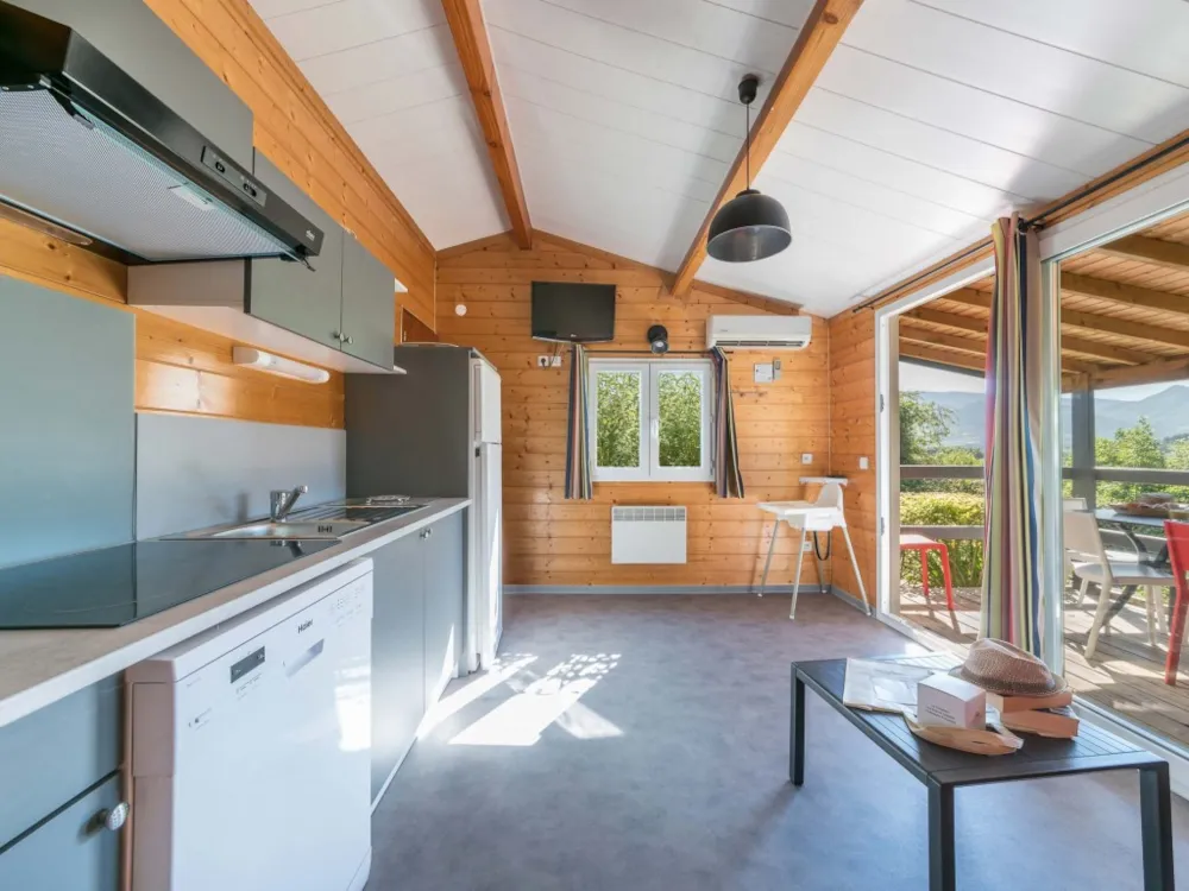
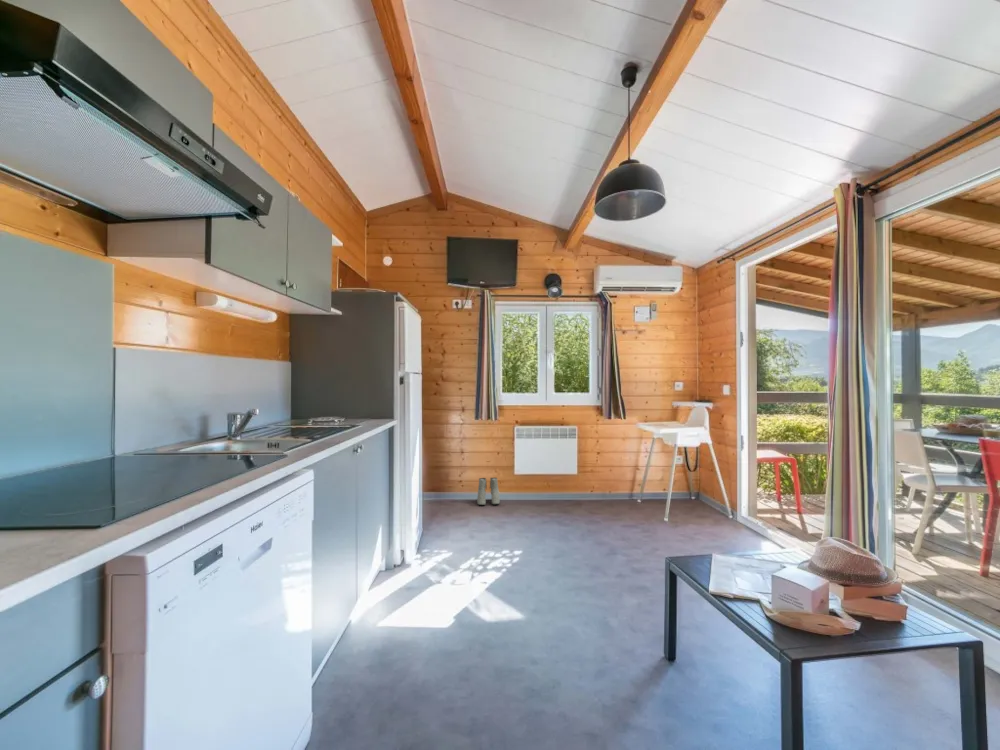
+ boots [476,477,501,506]
